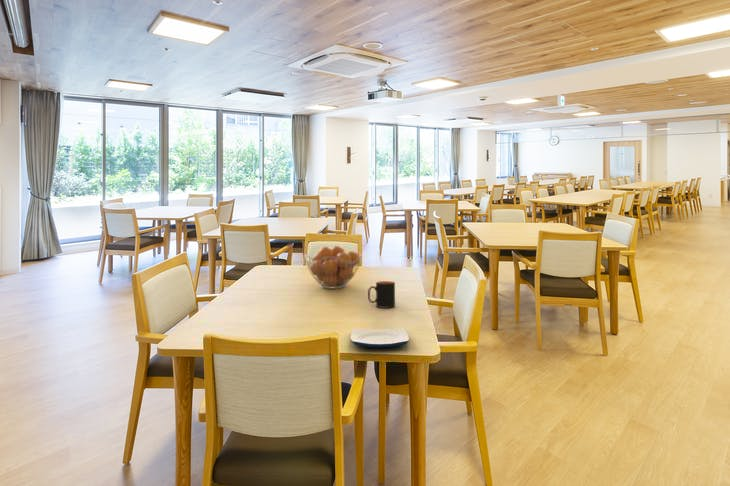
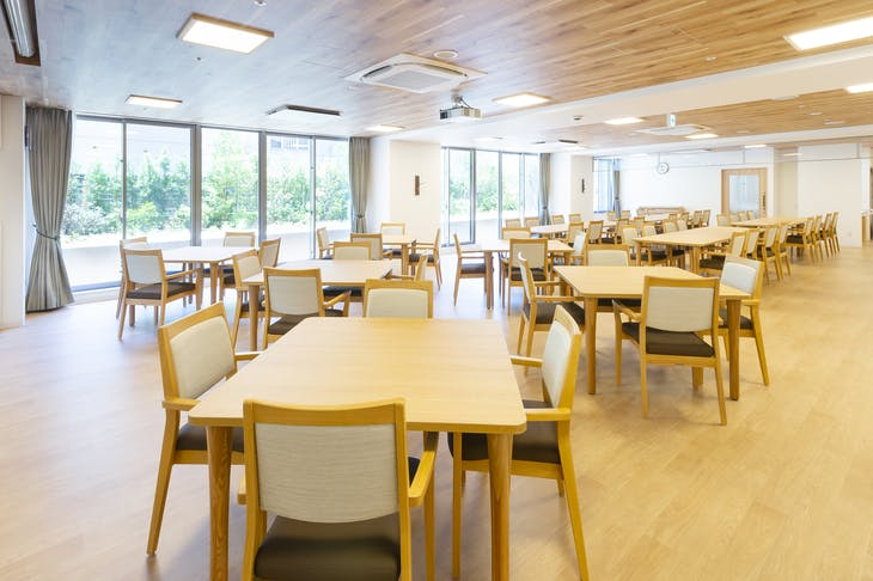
- plate [349,327,410,348]
- mug [367,280,396,309]
- fruit basket [304,245,362,289]
